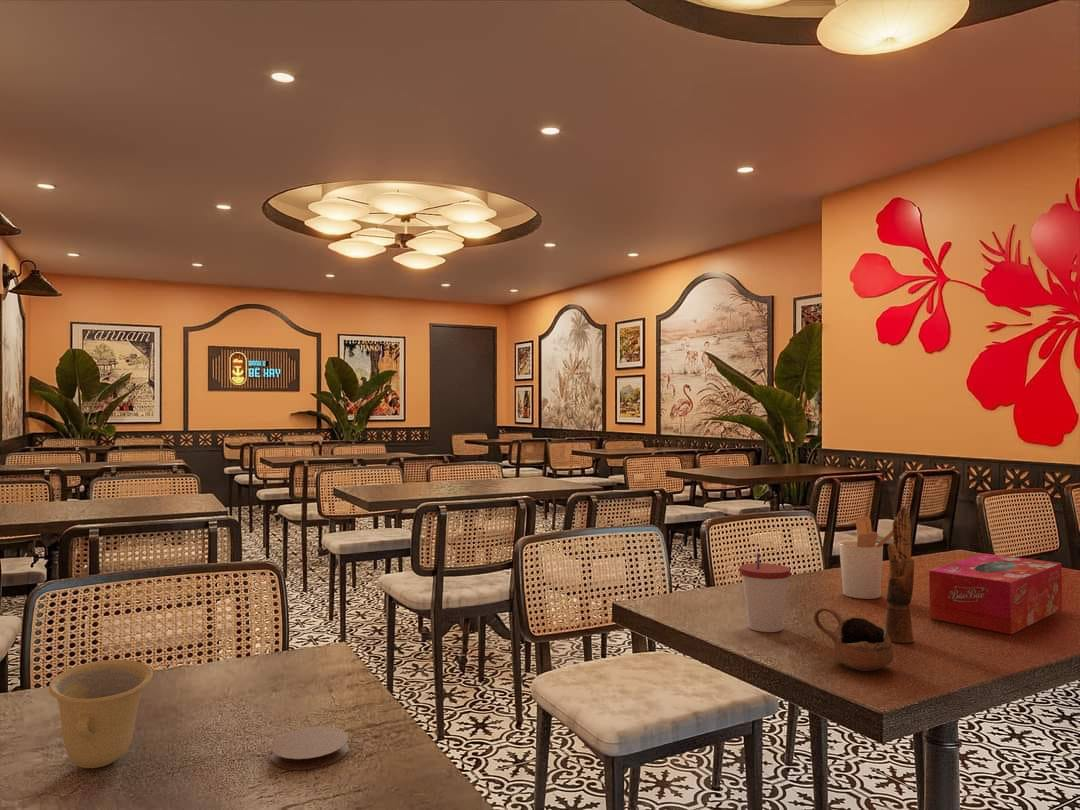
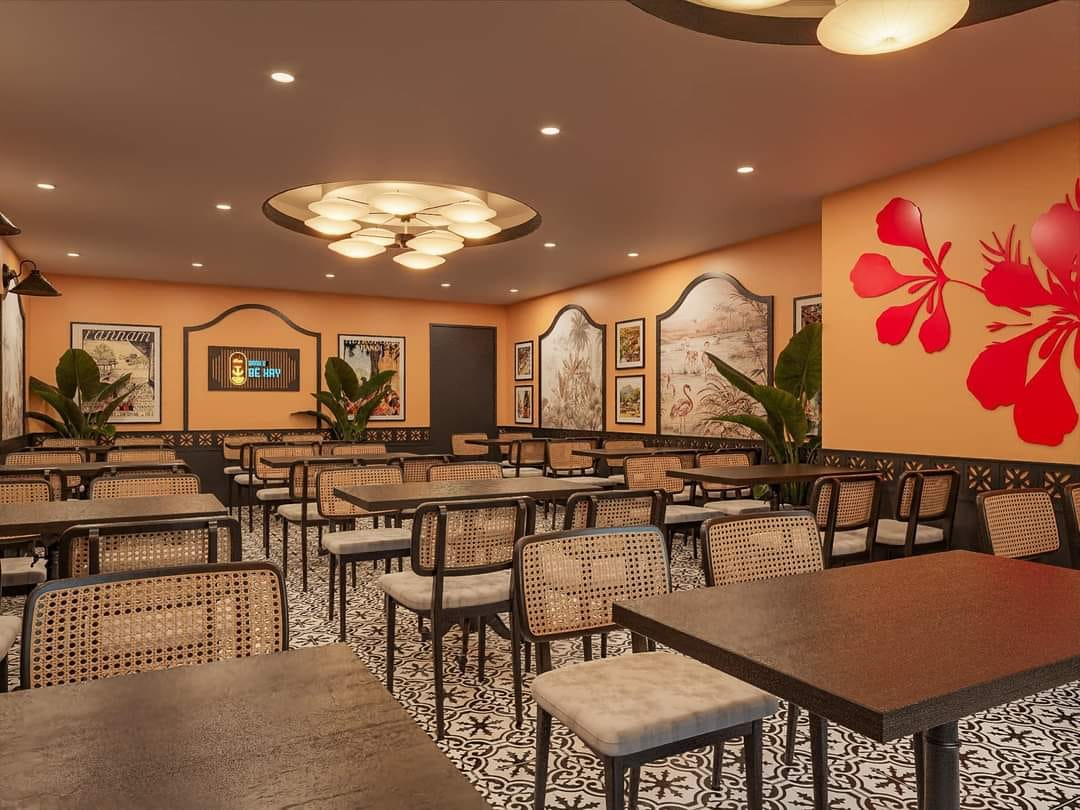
- coaster [270,726,350,771]
- utensil holder [838,516,893,600]
- cup [813,605,894,672]
- tissue box [928,553,1063,635]
- cup [738,552,791,633]
- cup [47,659,154,769]
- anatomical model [884,506,915,644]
